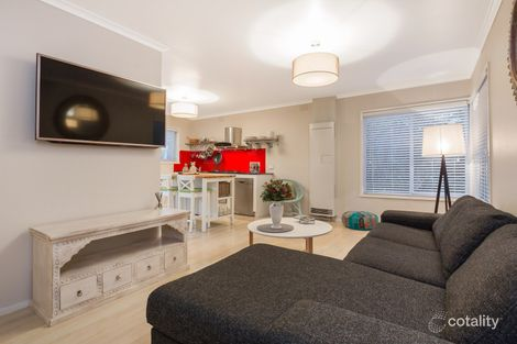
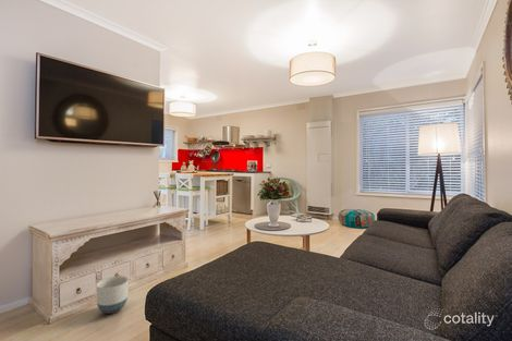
+ planter [96,276,130,315]
